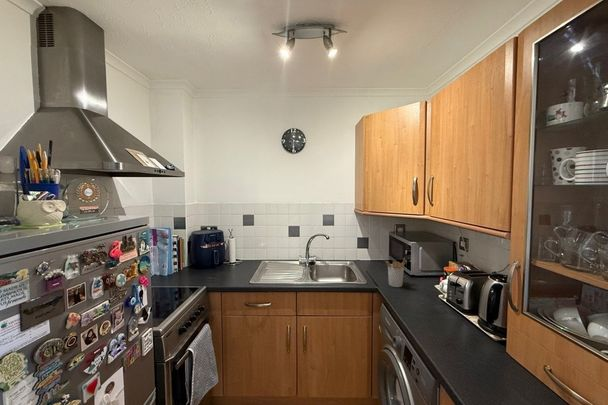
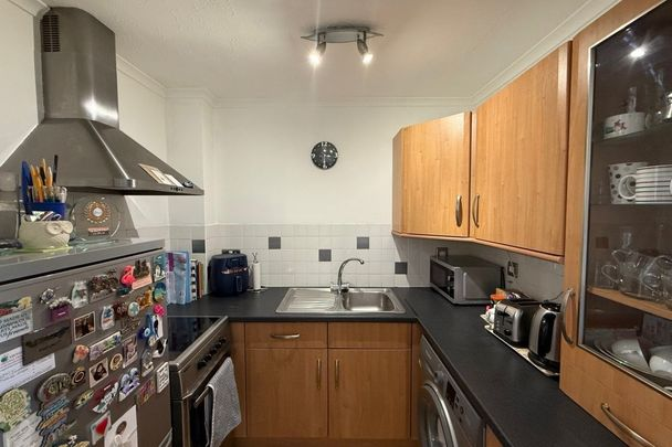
- utensil holder [384,257,406,288]
